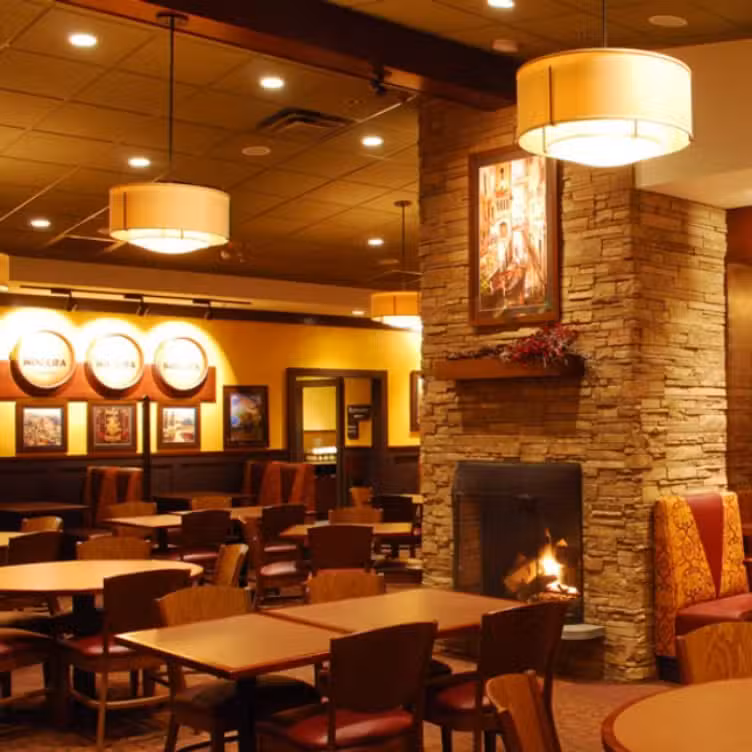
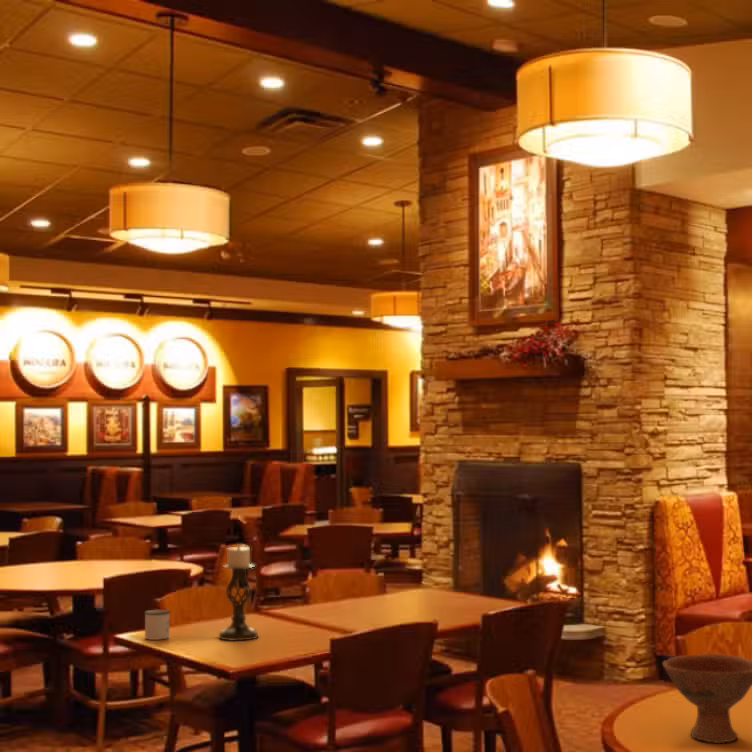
+ mug [143,608,171,641]
+ bowl [661,652,752,744]
+ candle holder [218,543,259,642]
